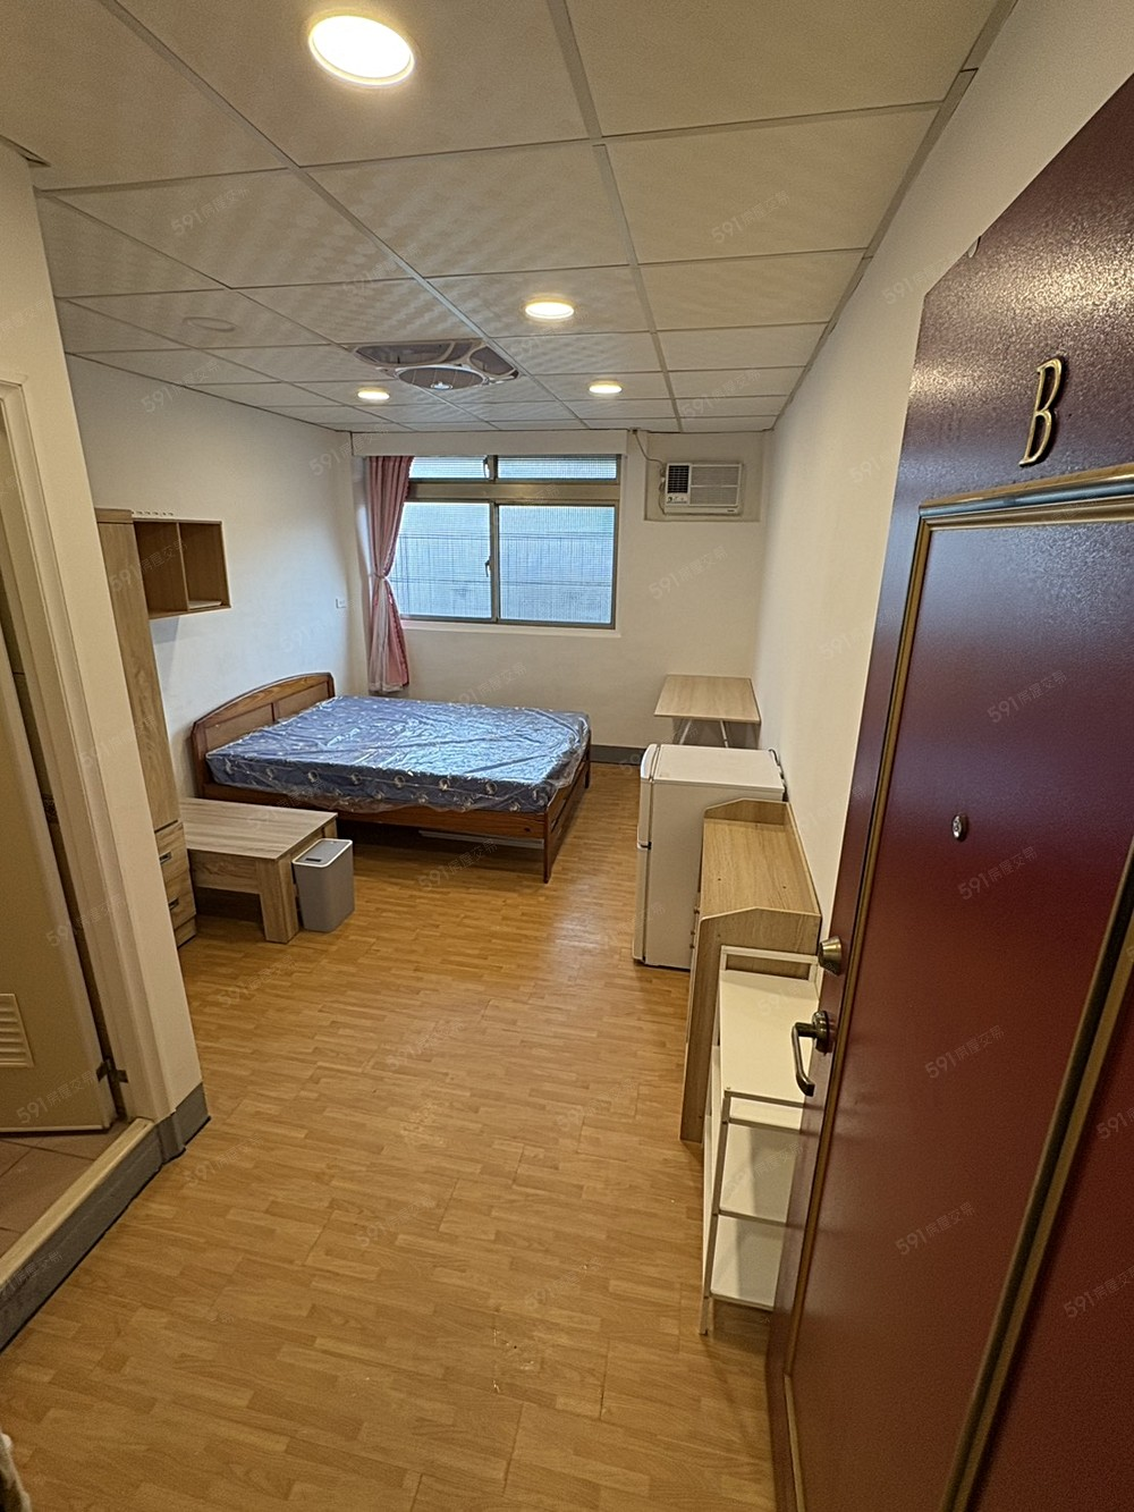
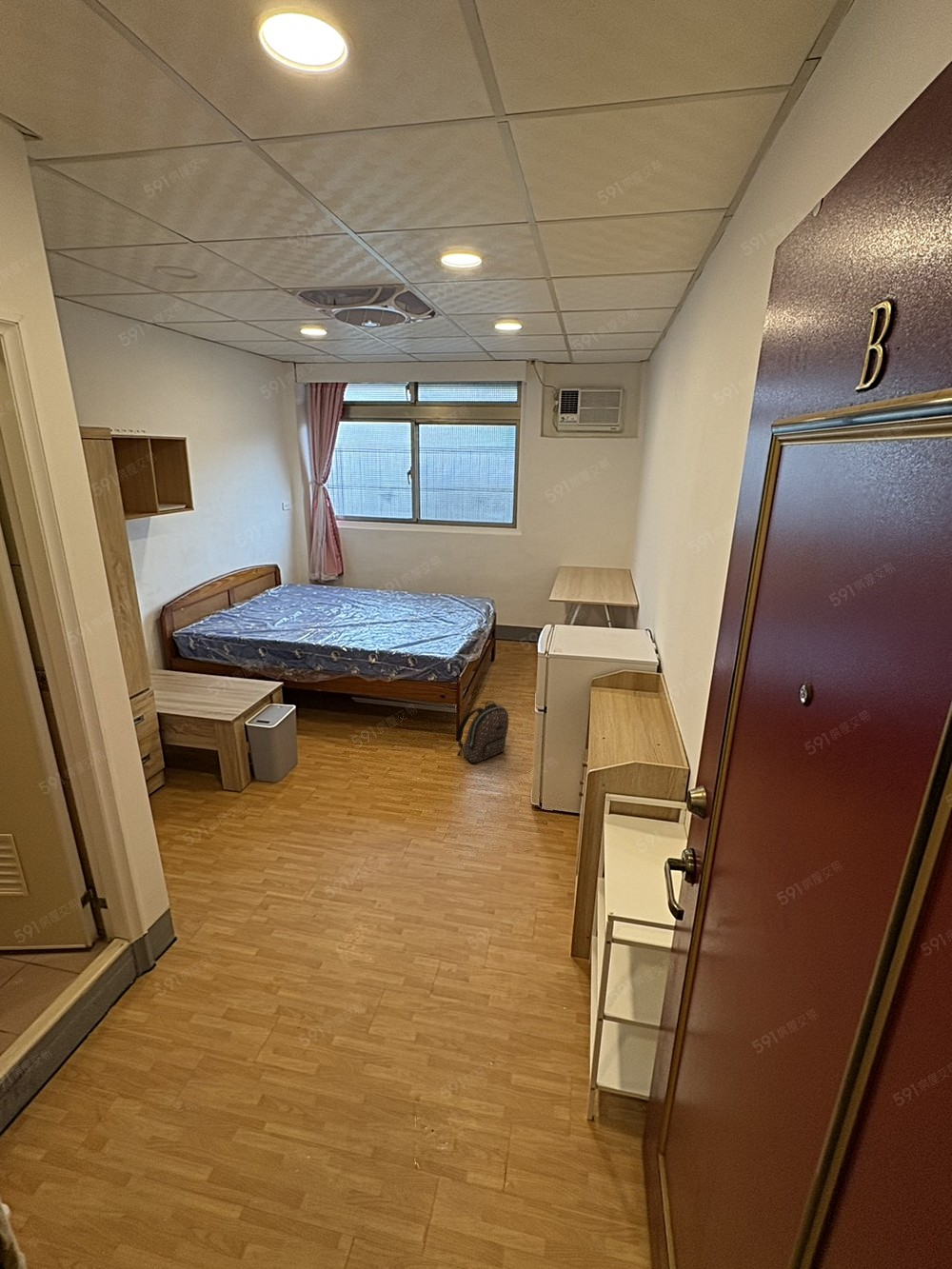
+ backpack [456,700,509,764]
